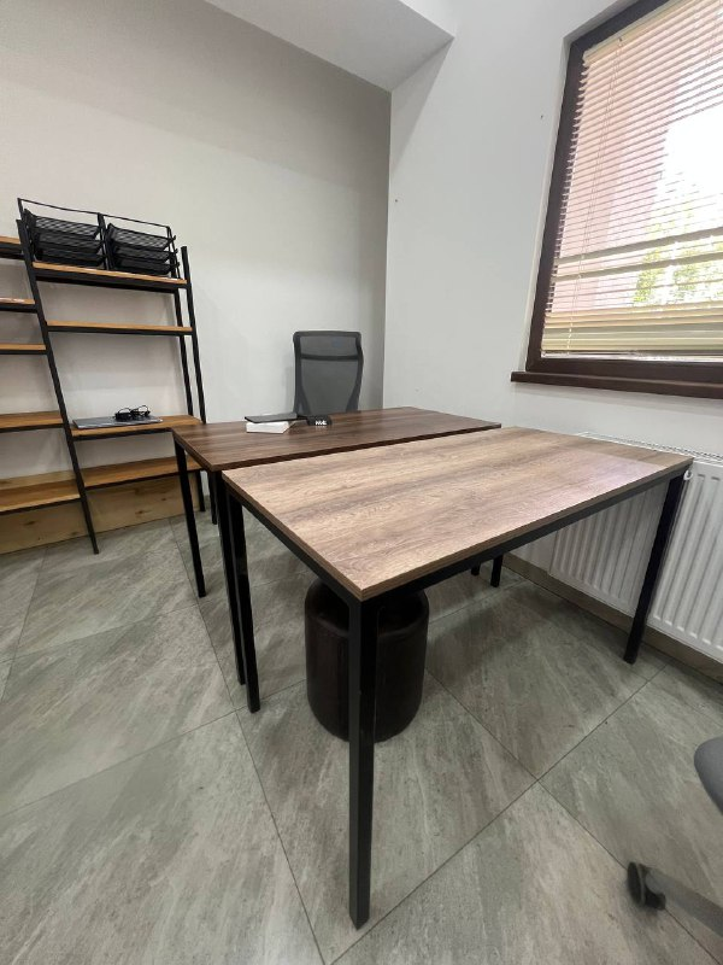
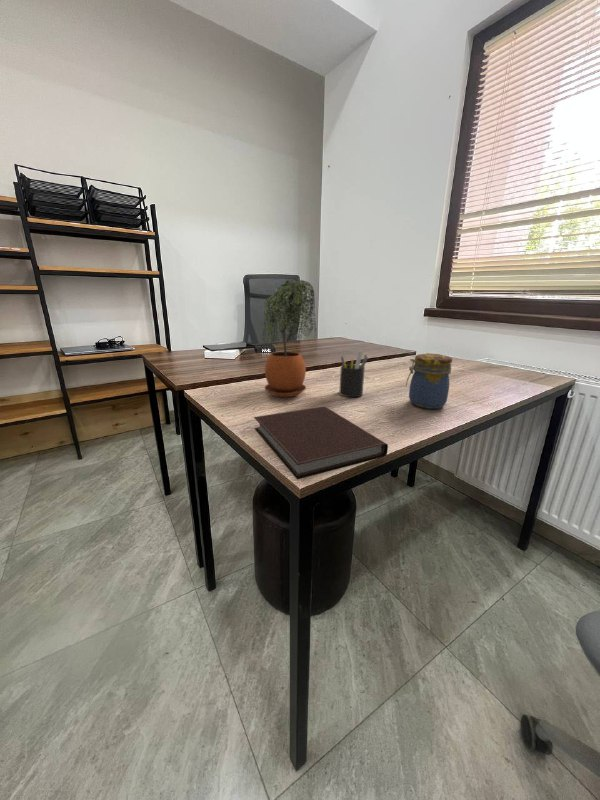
+ jar [405,353,453,410]
+ pen holder [338,350,369,398]
+ notebook [253,406,389,481]
+ potted plant [262,279,318,398]
